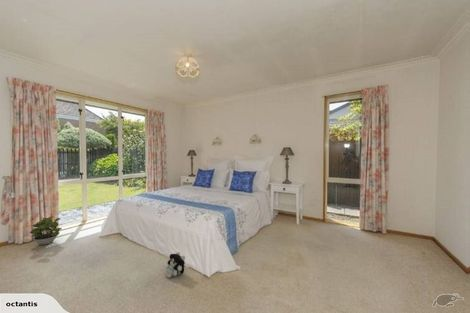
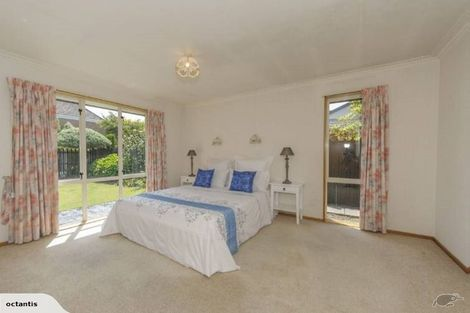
- potted plant [29,215,63,246]
- plush toy [165,251,186,279]
